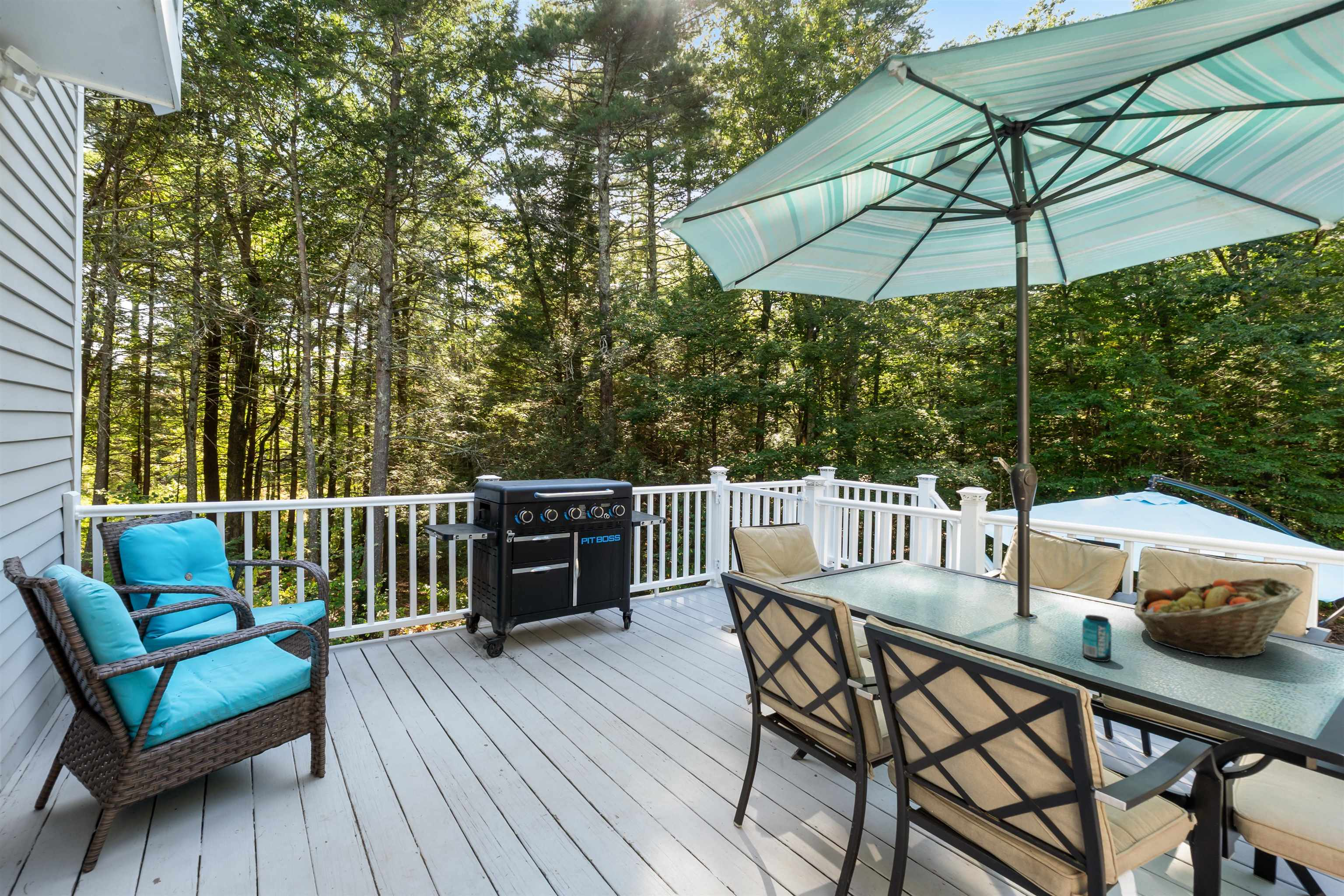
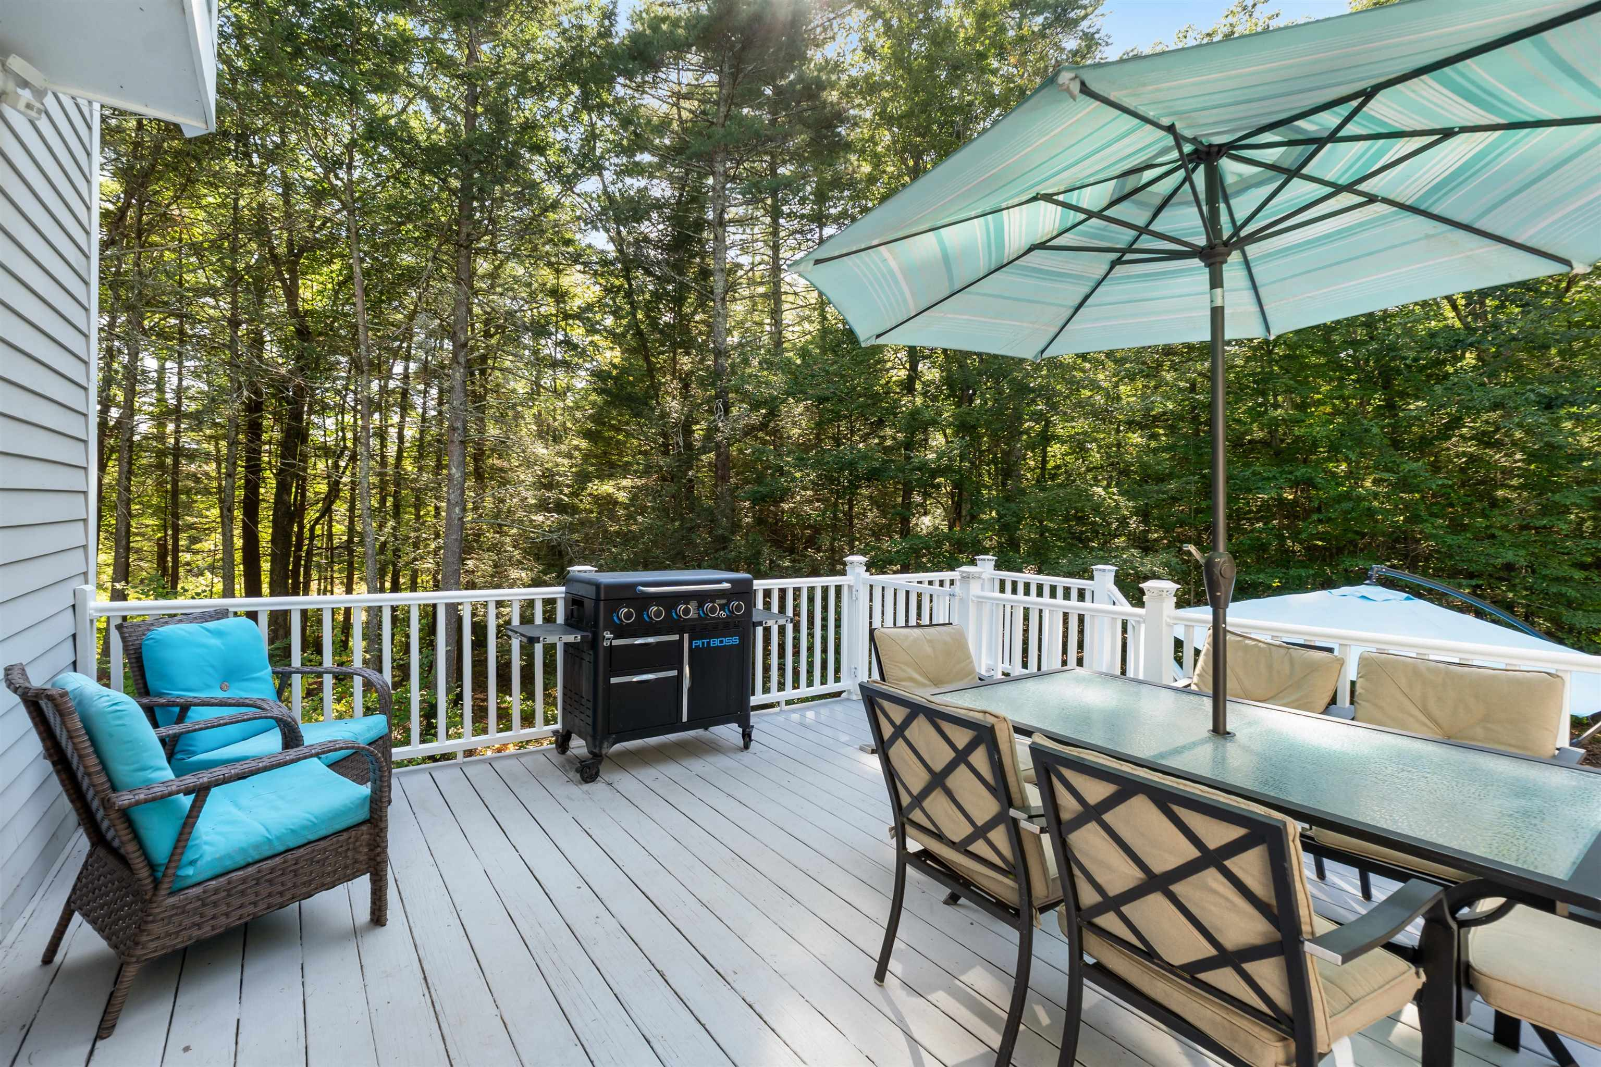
- beverage can [1082,614,1112,662]
- fruit basket [1134,577,1304,658]
